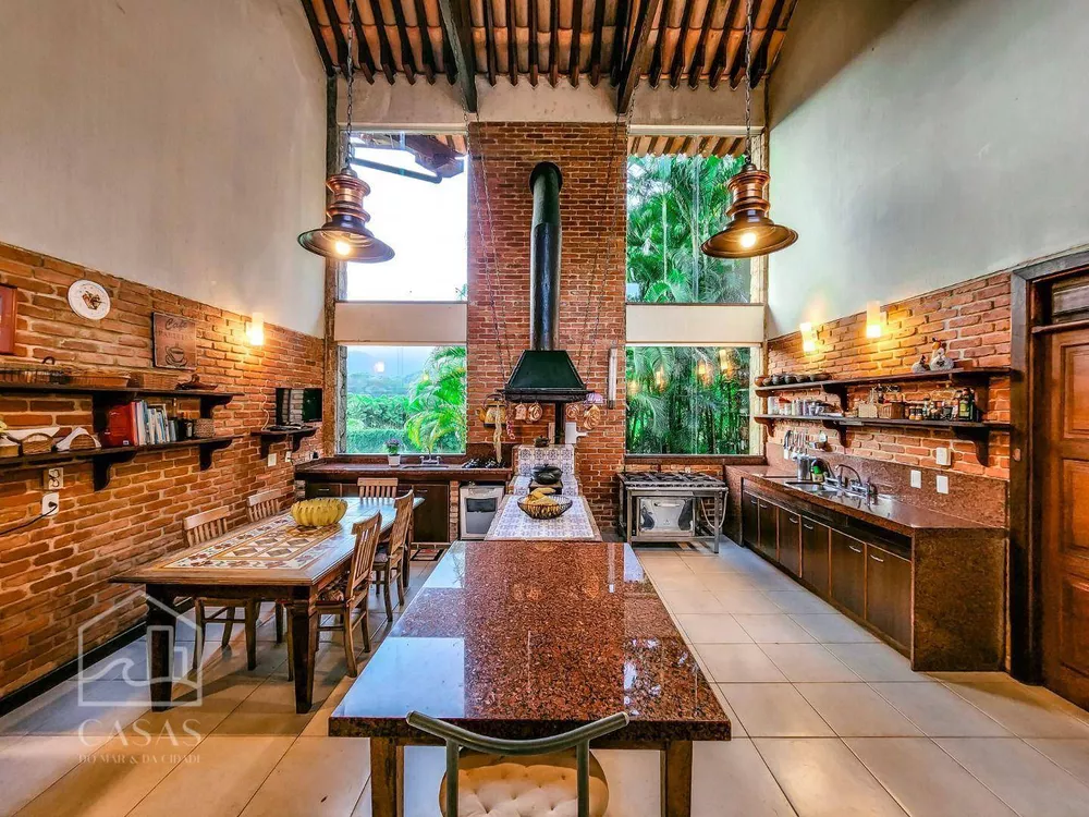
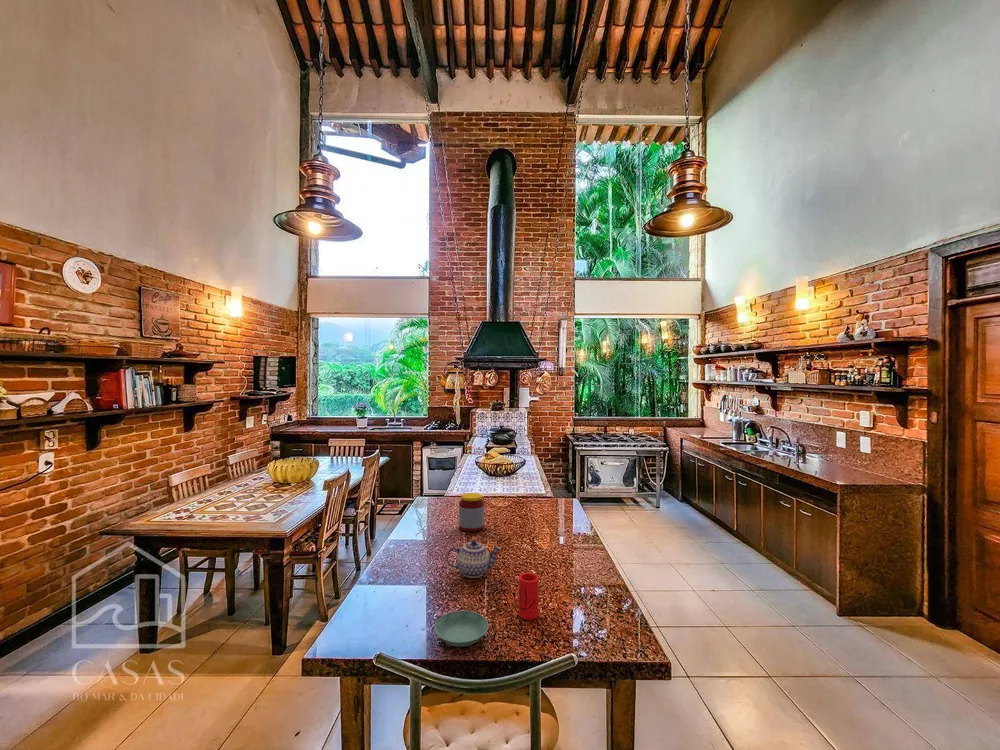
+ cup [518,572,540,621]
+ jar [458,492,485,533]
+ teapot [445,539,502,579]
+ saucer [434,610,489,648]
